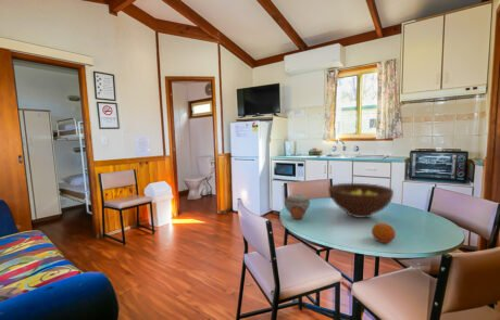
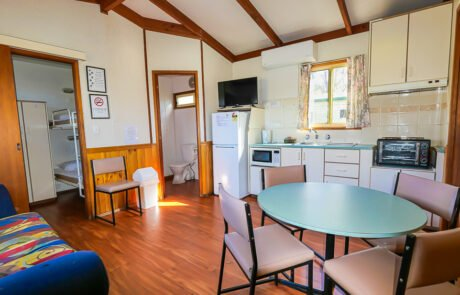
- jar [283,193,311,220]
- fruit bowl [327,182,395,219]
- fruit [371,222,397,244]
